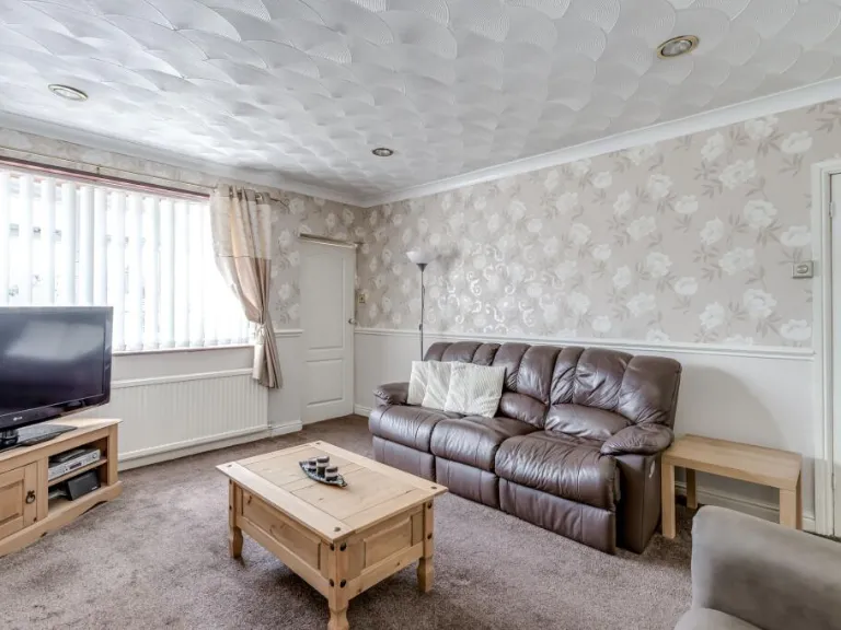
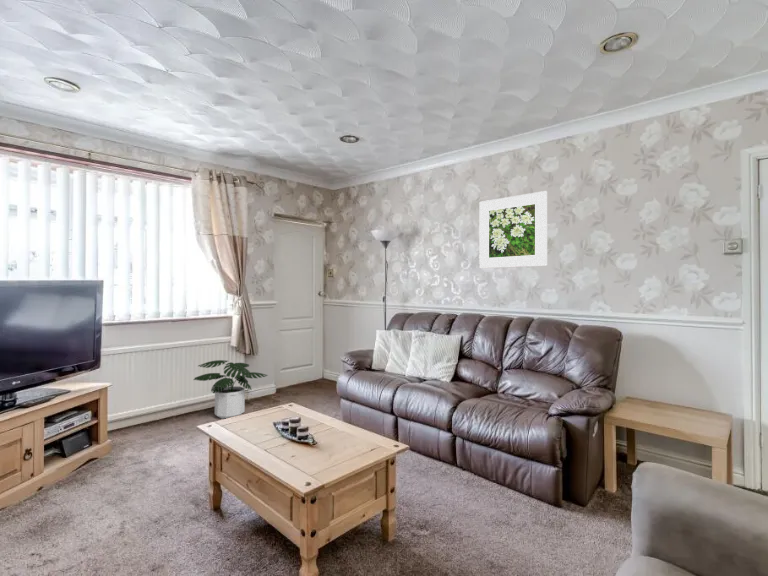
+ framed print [479,190,548,269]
+ potted plant [193,359,268,420]
